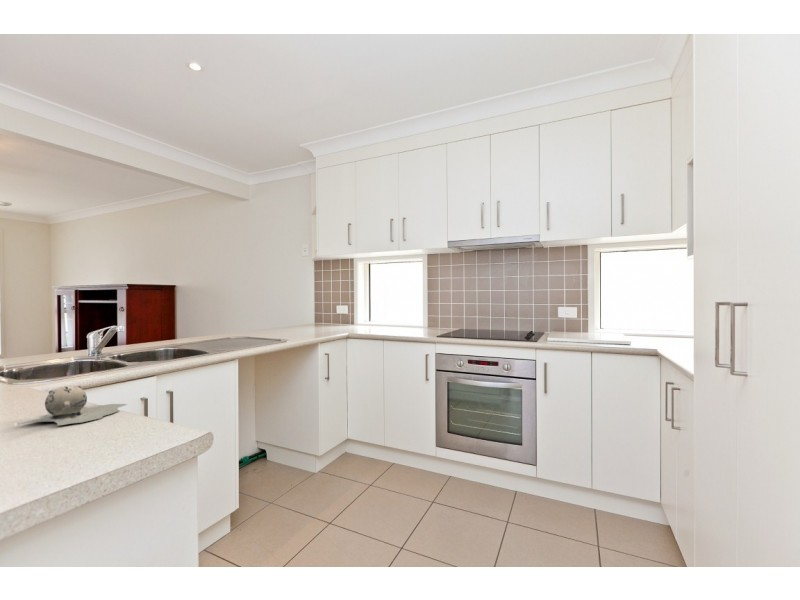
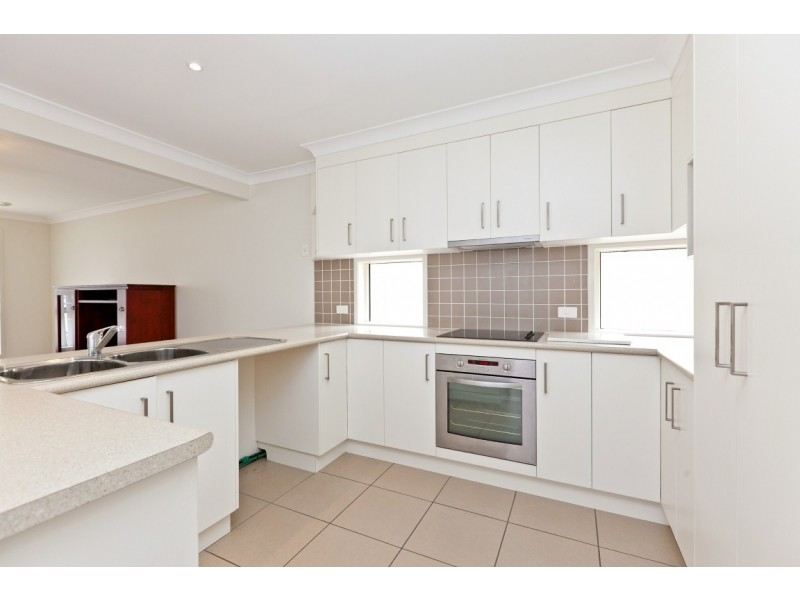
- piggy bank [18,385,128,426]
